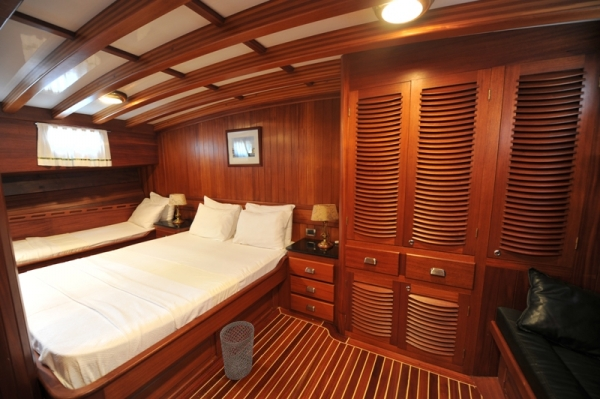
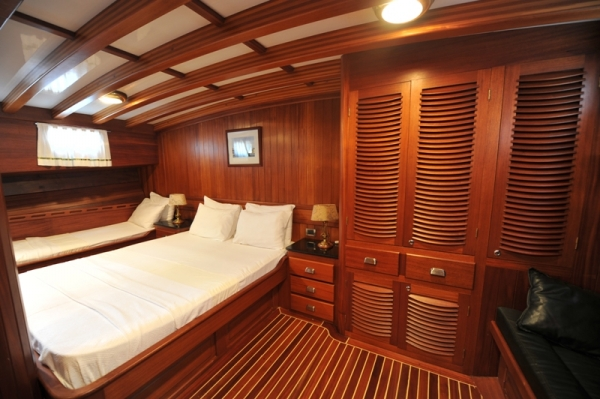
- wastebasket [219,320,255,381]
